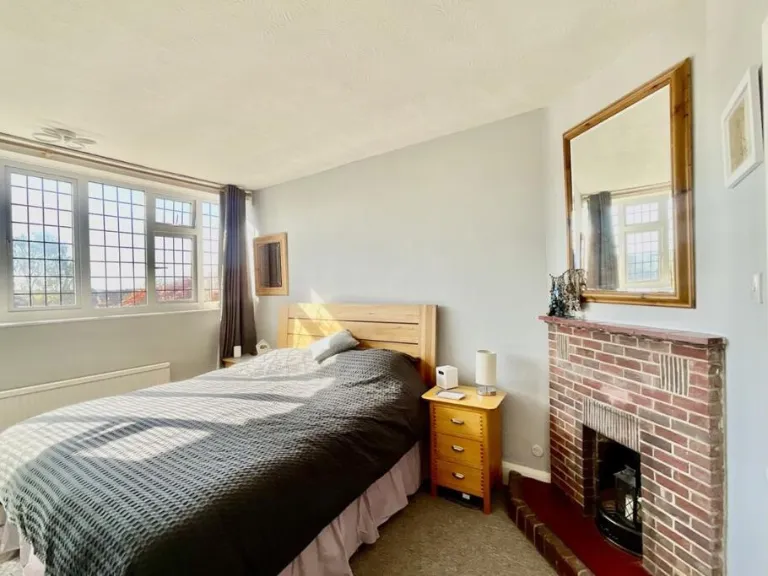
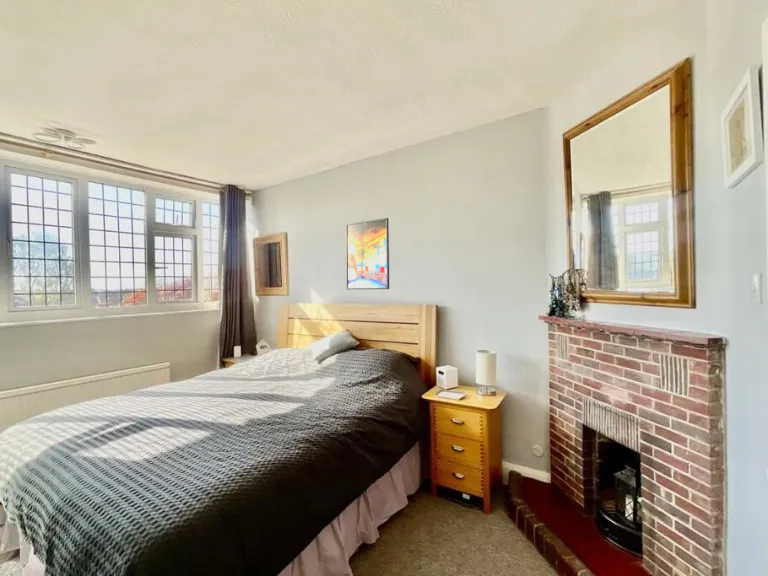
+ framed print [345,217,390,290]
